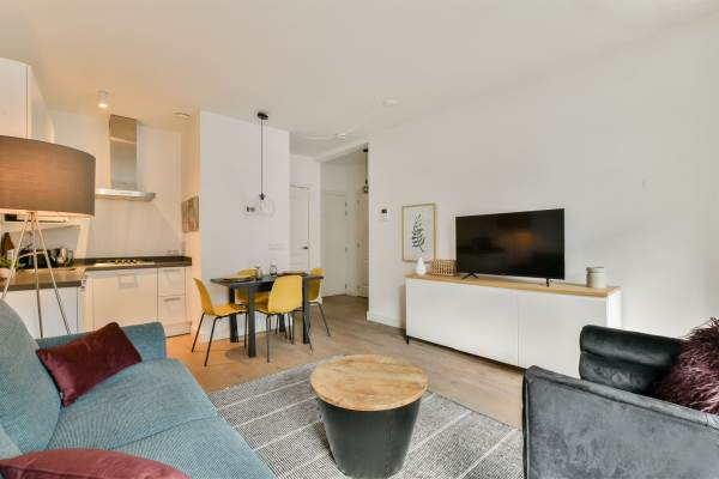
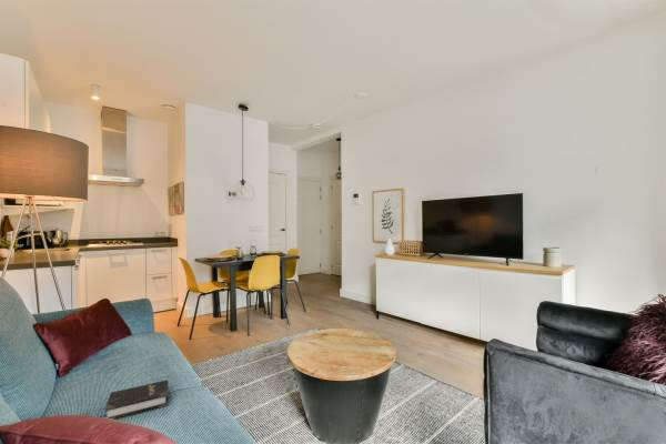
+ hardback book [104,379,169,421]
